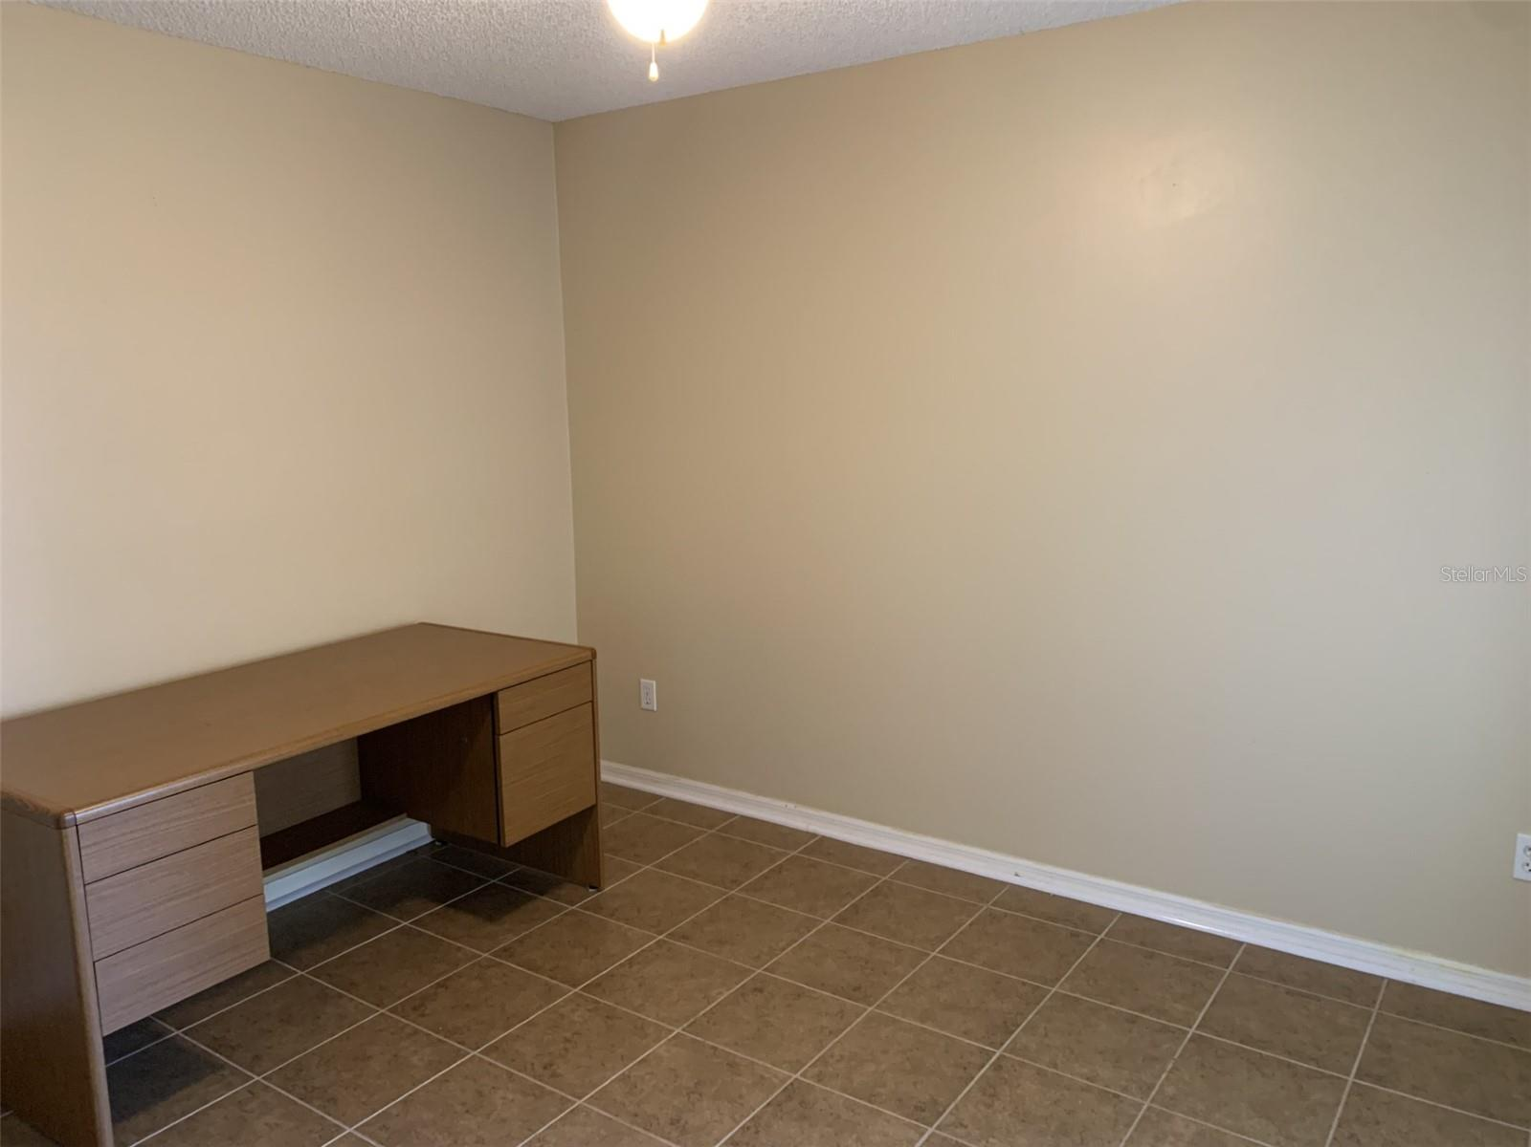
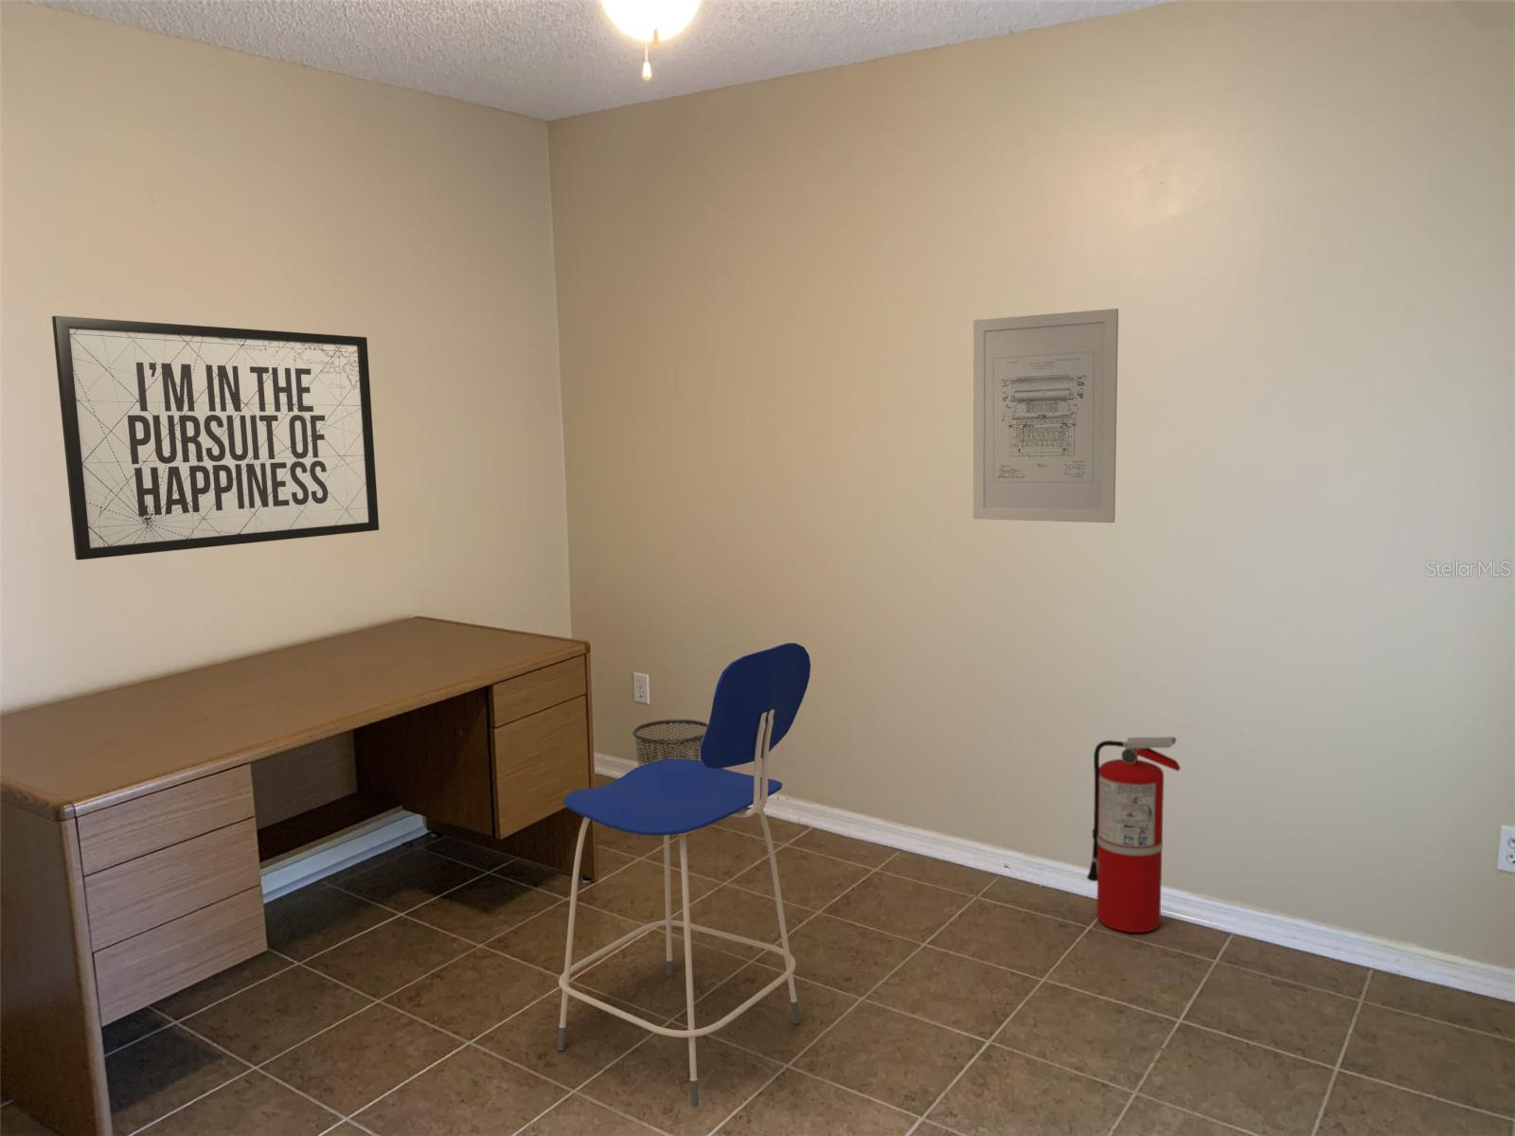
+ chair [557,642,811,1109]
+ fire extinguisher [1086,735,1182,933]
+ mirror [51,315,379,561]
+ waste bin [631,718,710,767]
+ wall art [972,308,1119,524]
